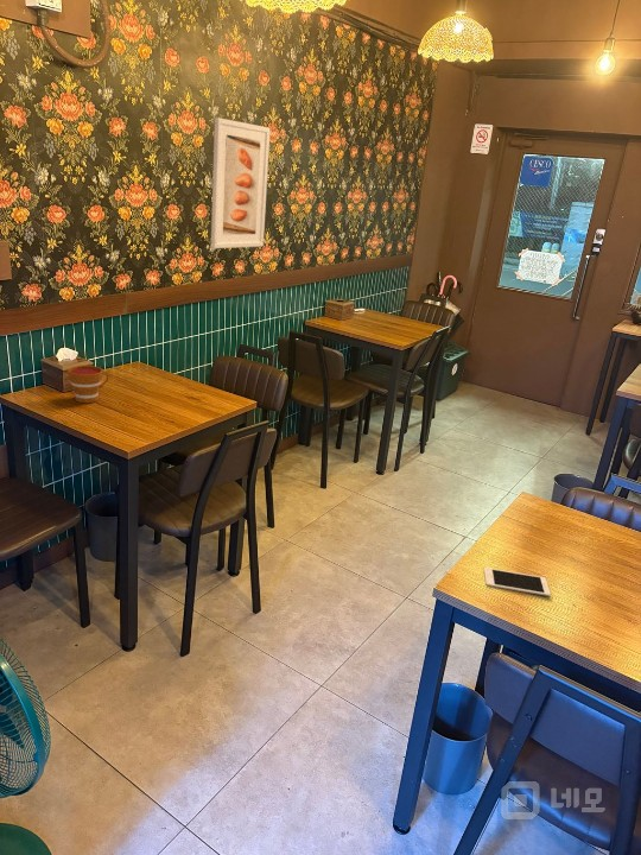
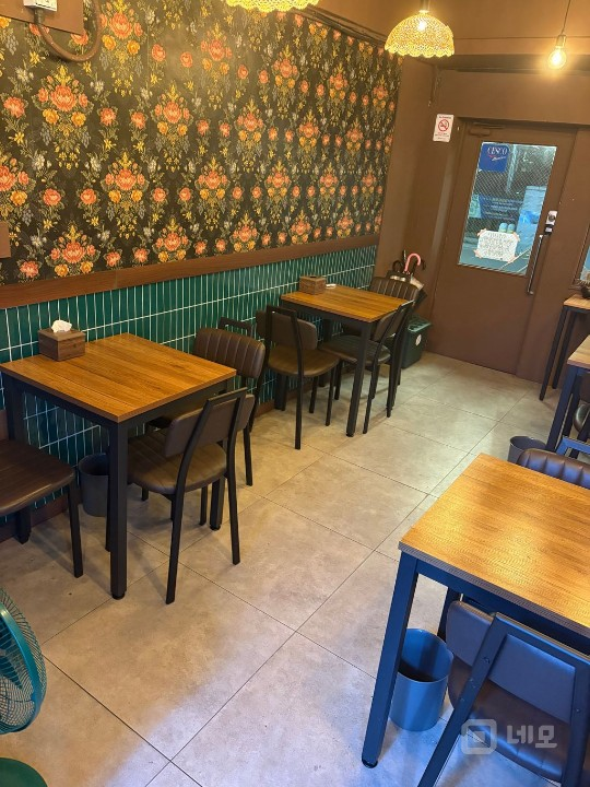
- cup [66,365,109,404]
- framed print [210,116,271,249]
- cell phone [483,566,551,597]
